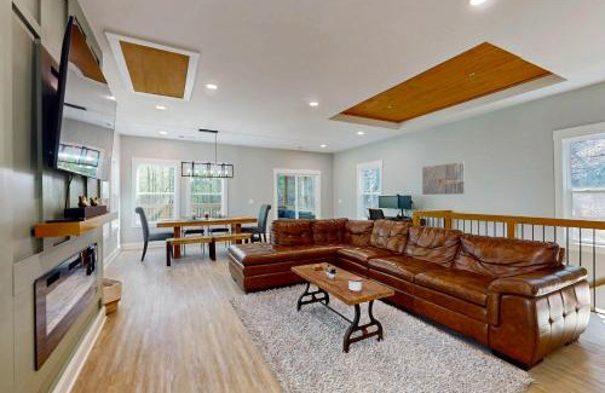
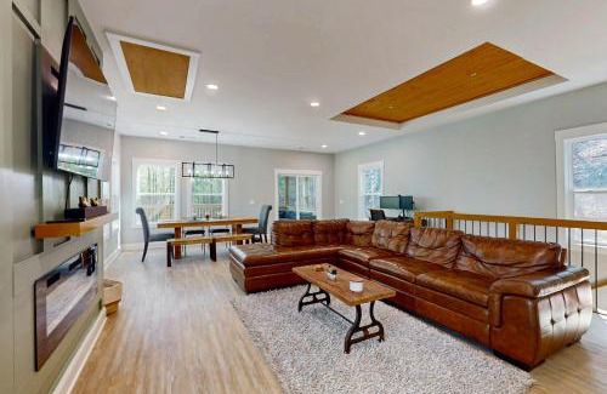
- wall art [421,161,466,196]
